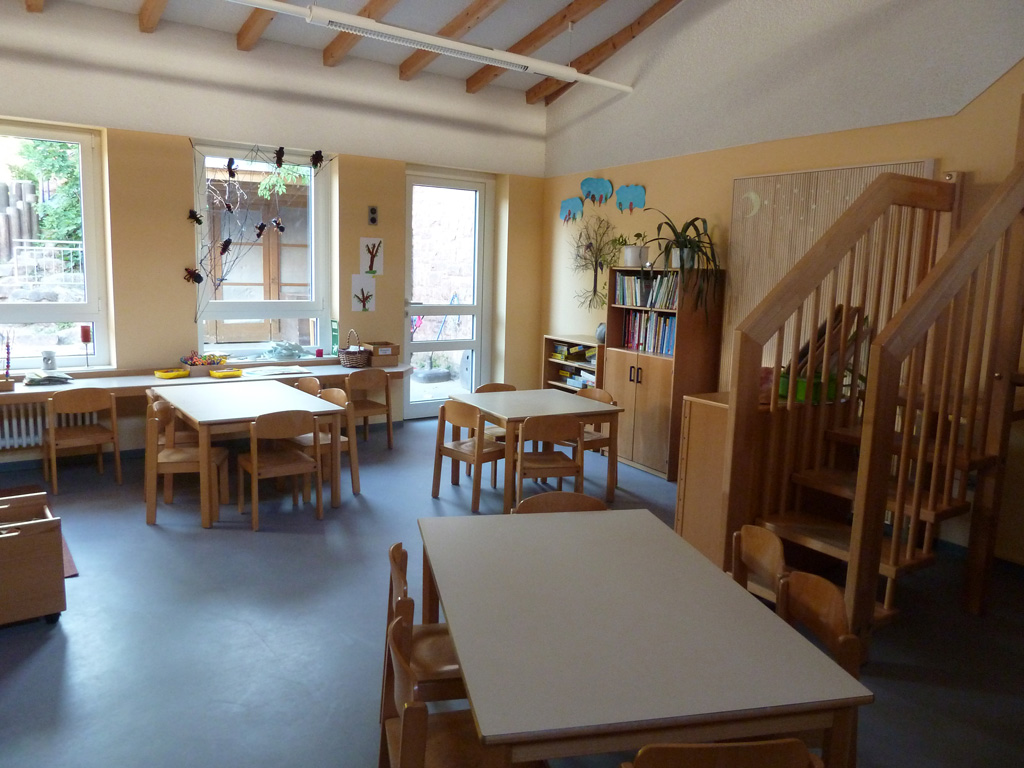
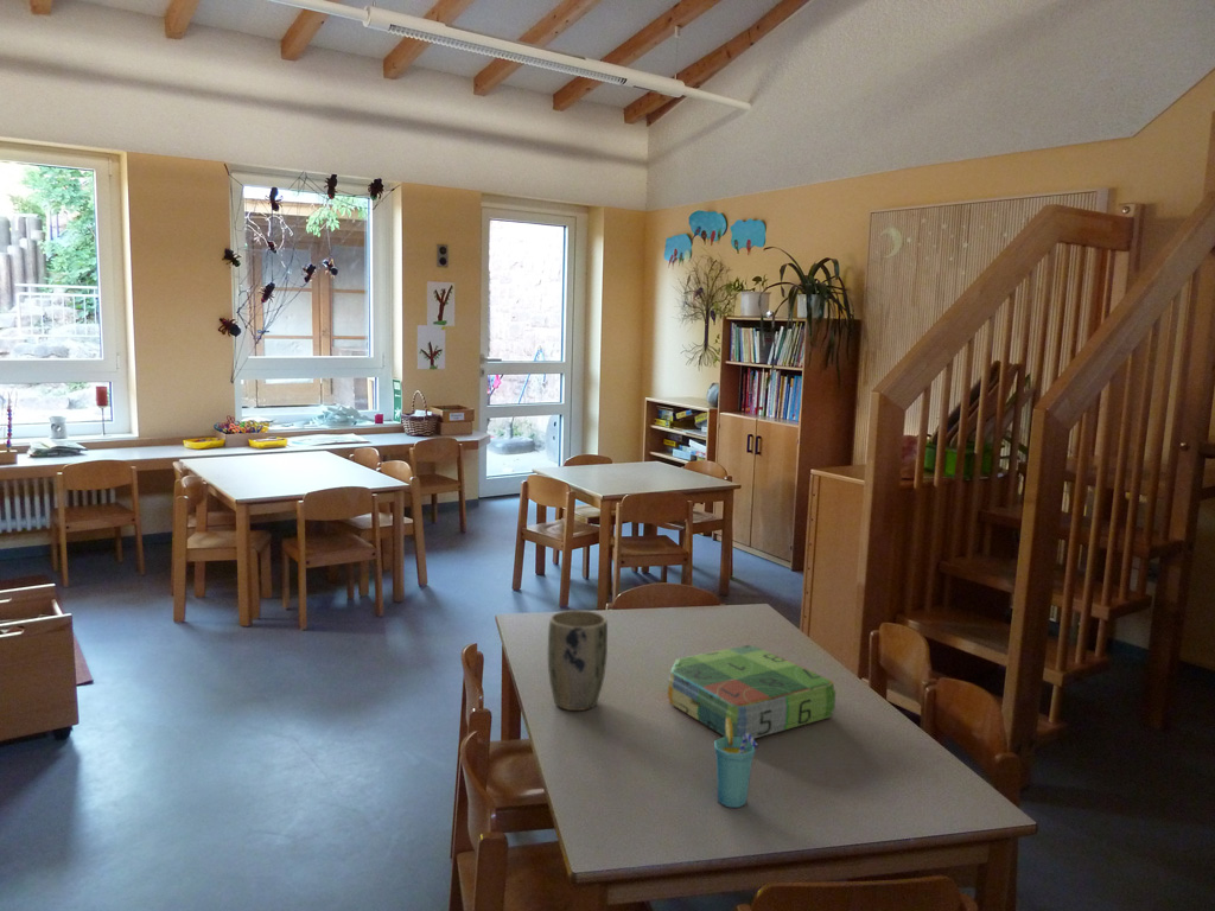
+ cup [713,718,759,809]
+ board game [667,644,836,740]
+ plant pot [547,609,609,712]
